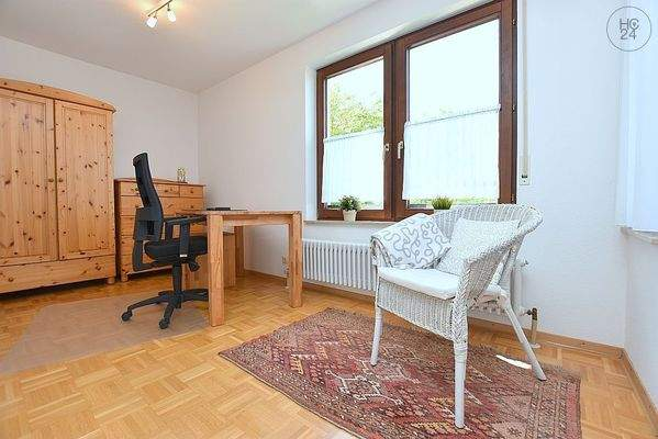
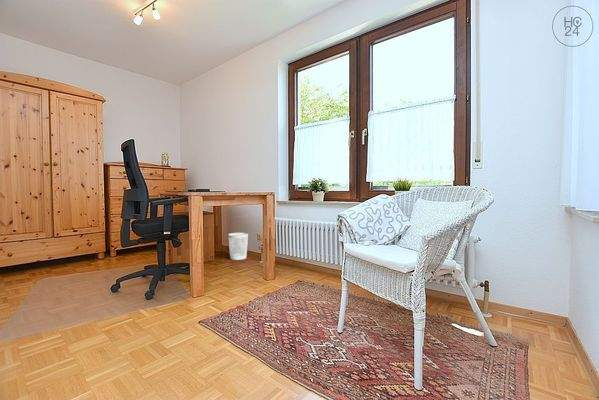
+ wastebasket [227,232,249,261]
